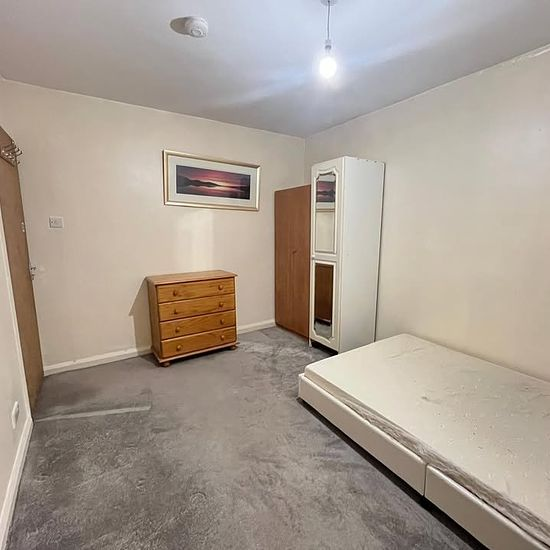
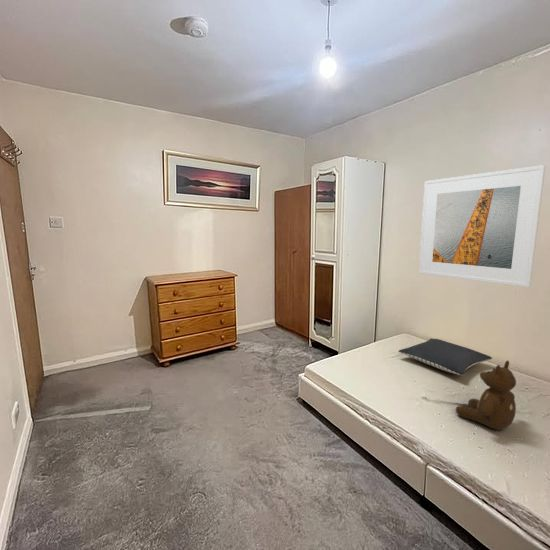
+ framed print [418,164,546,288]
+ pillow [397,338,493,376]
+ teddy bear [455,359,517,431]
